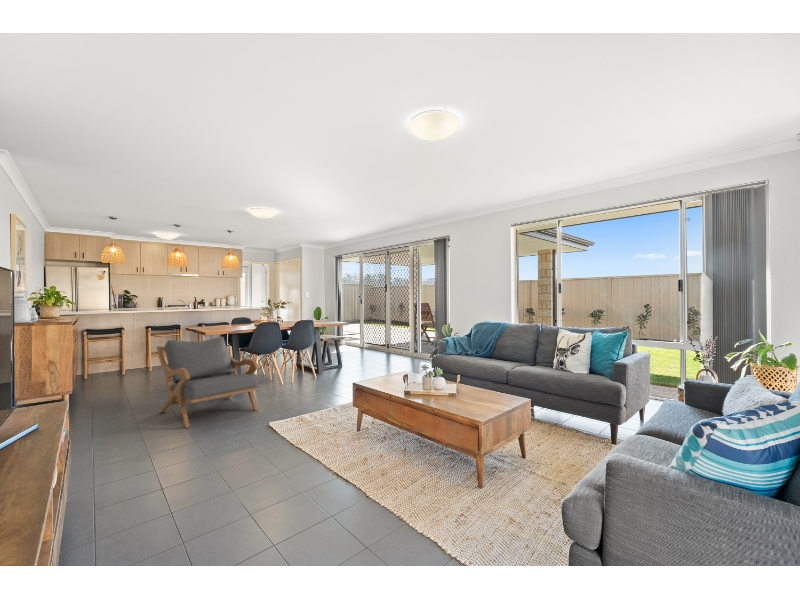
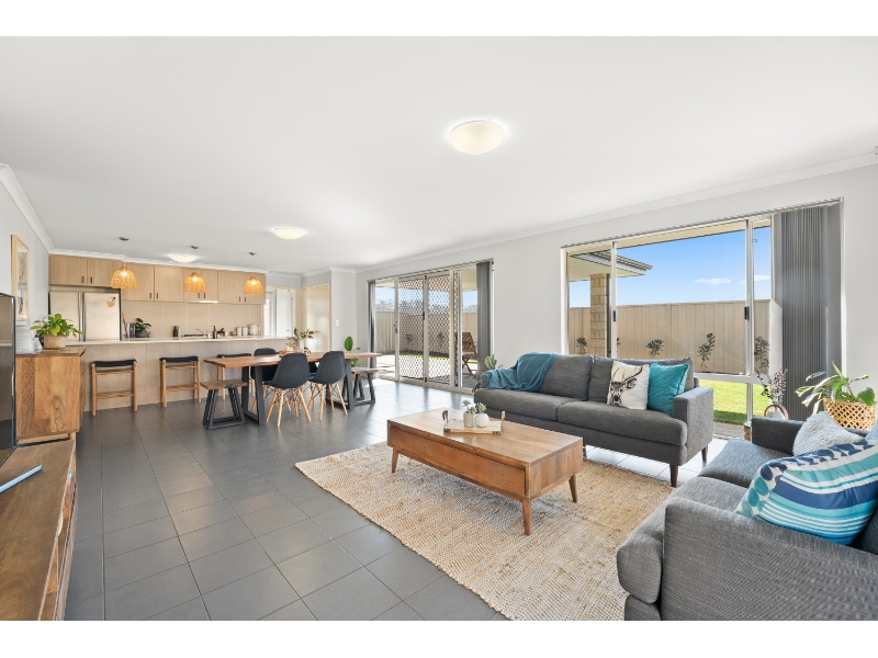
- armchair [155,335,260,429]
